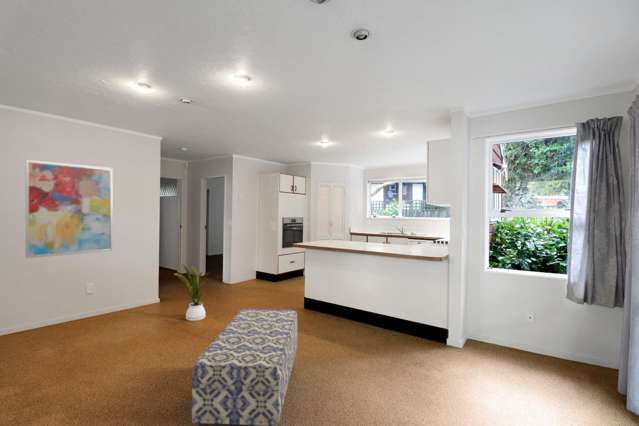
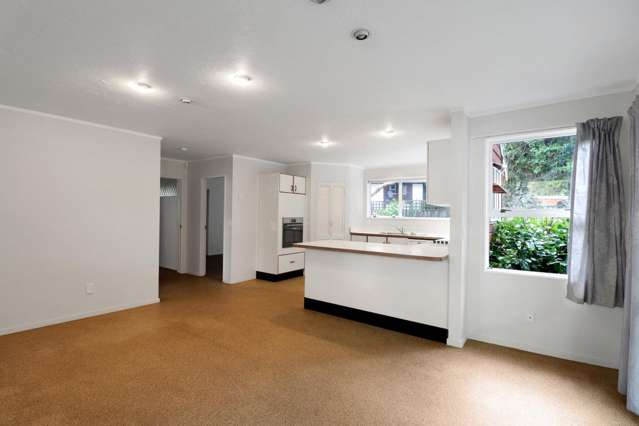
- wall art [24,159,114,259]
- house plant [173,264,209,322]
- bench [191,308,298,426]
